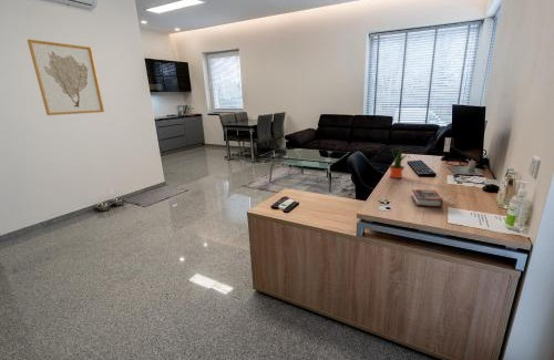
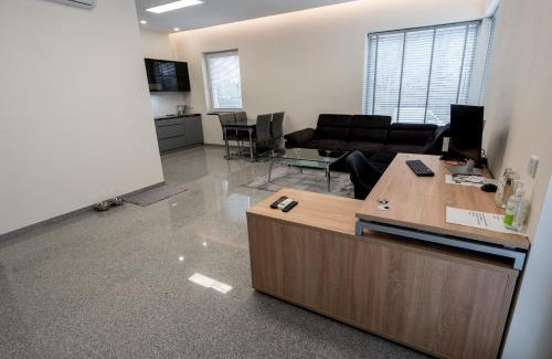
- wall art [27,39,105,116]
- book [410,188,444,208]
- potted plant [388,145,409,179]
